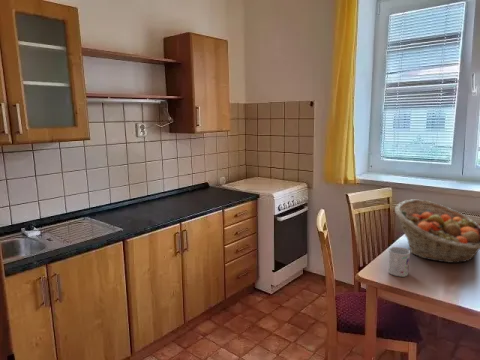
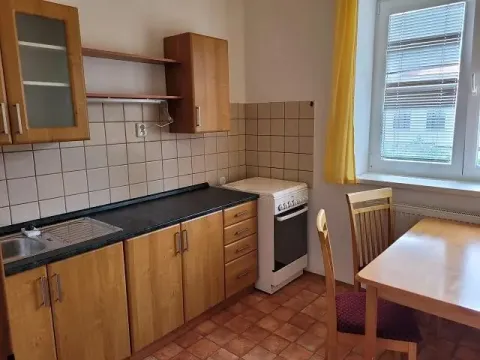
- fruit basket [394,199,480,264]
- mug [388,246,411,278]
